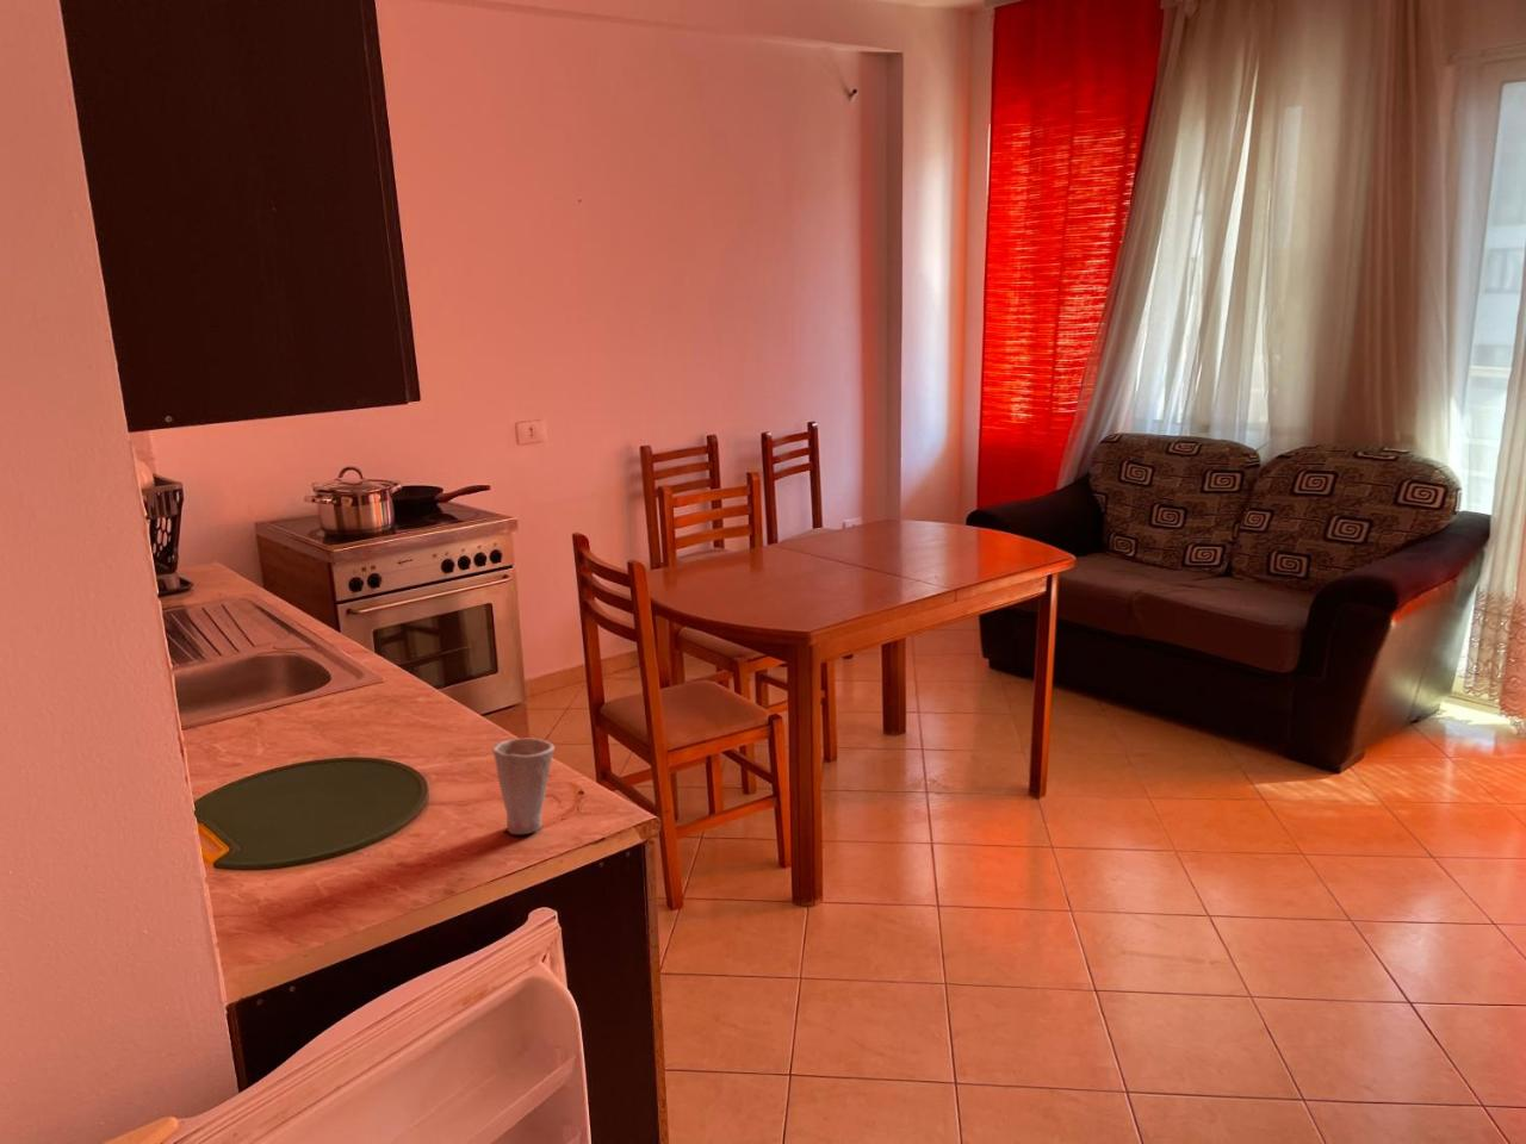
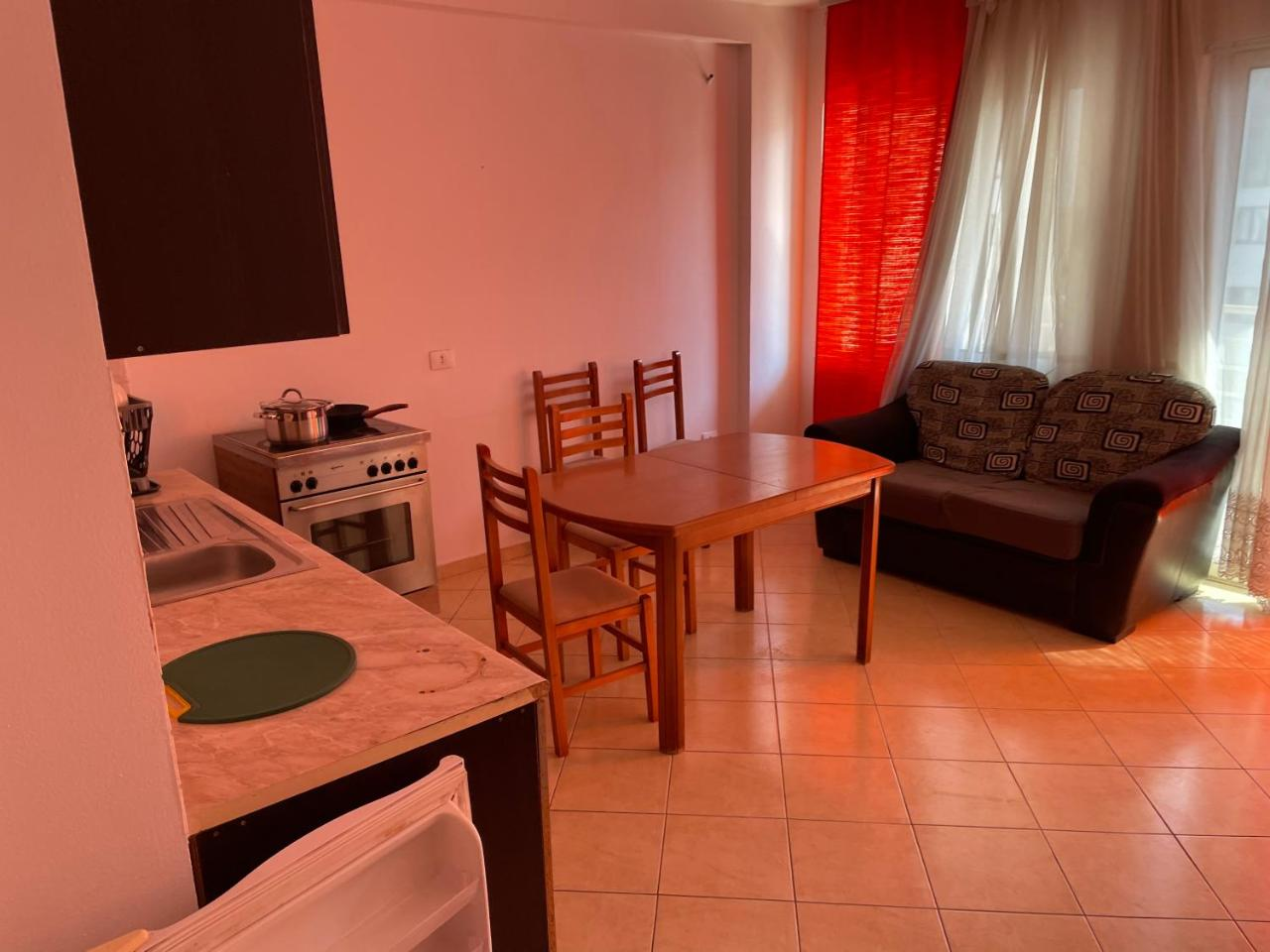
- cup [491,737,555,835]
